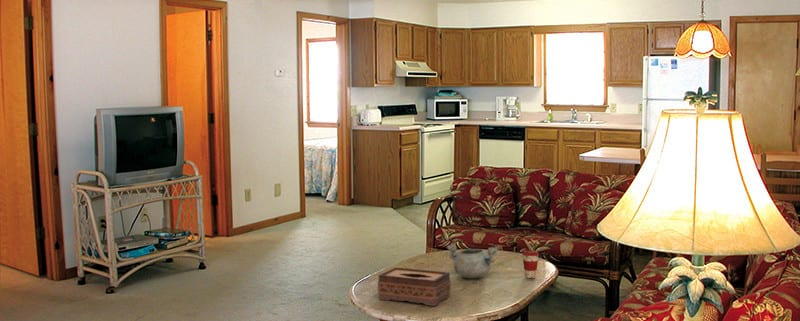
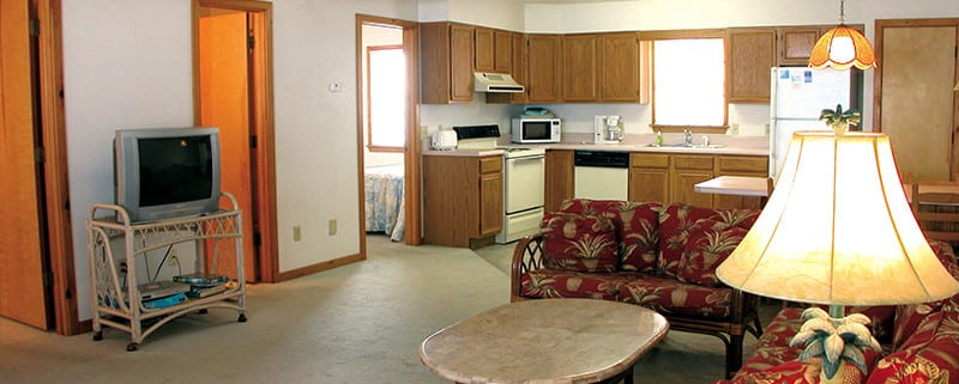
- coffee cup [521,249,540,279]
- tissue box [377,266,451,307]
- decorative bowl [446,243,499,279]
